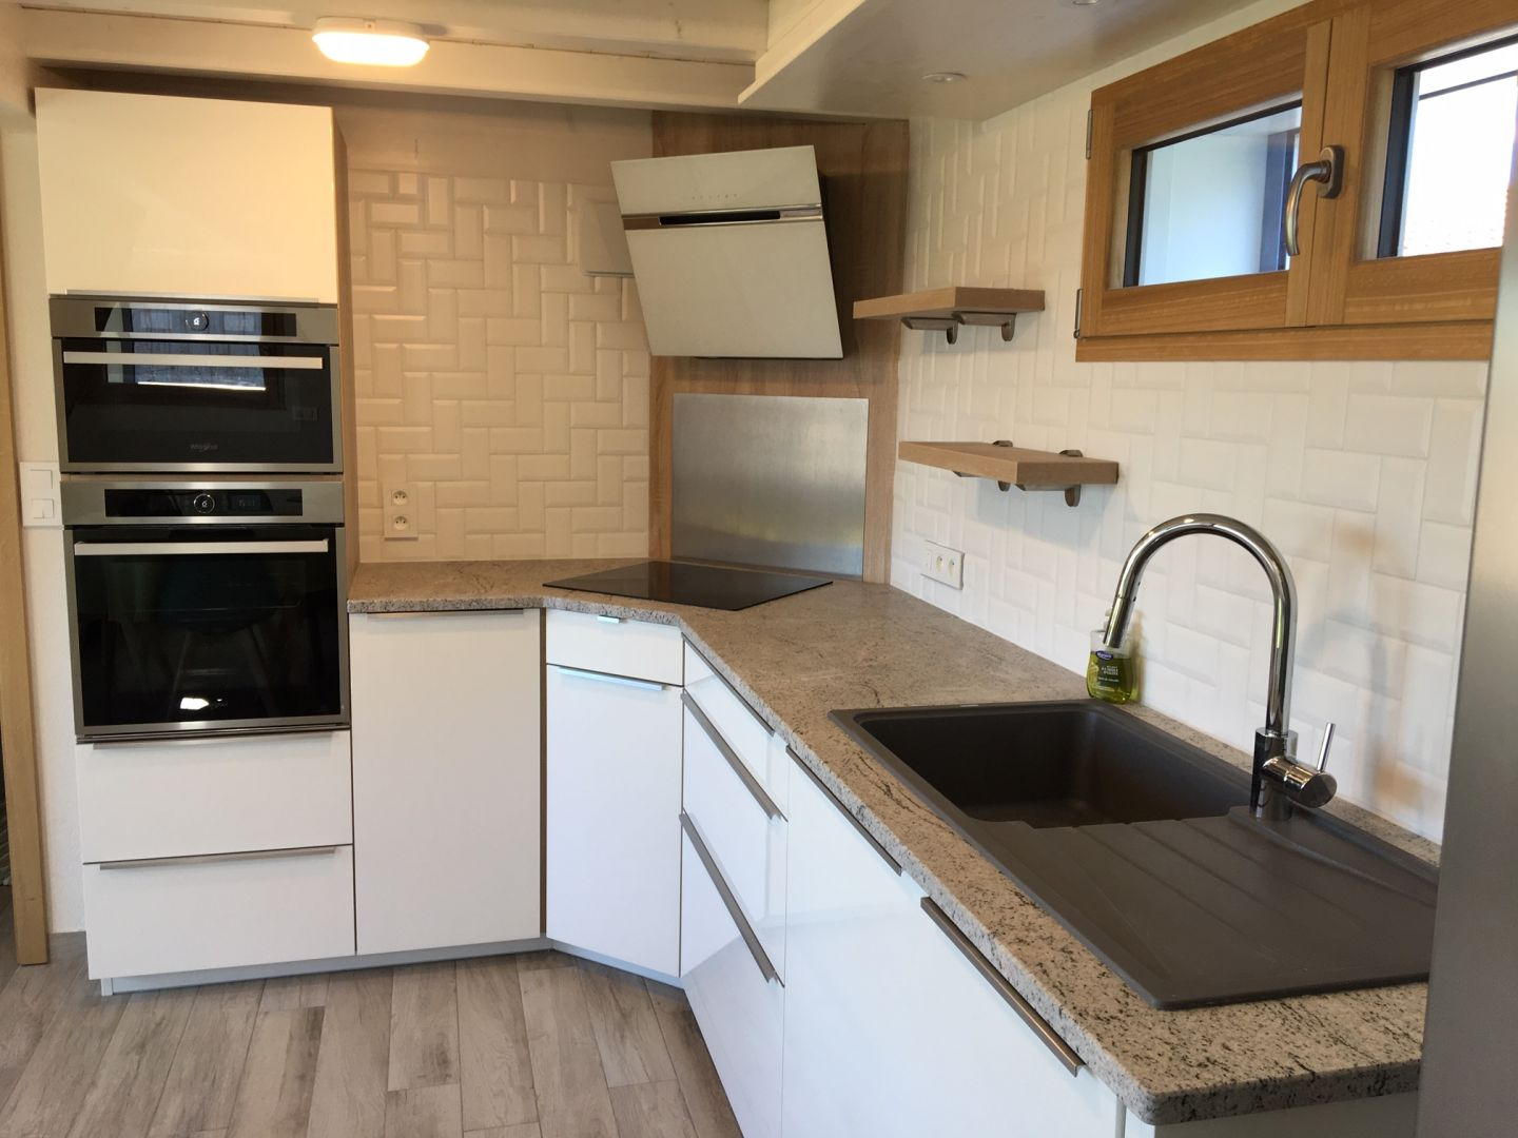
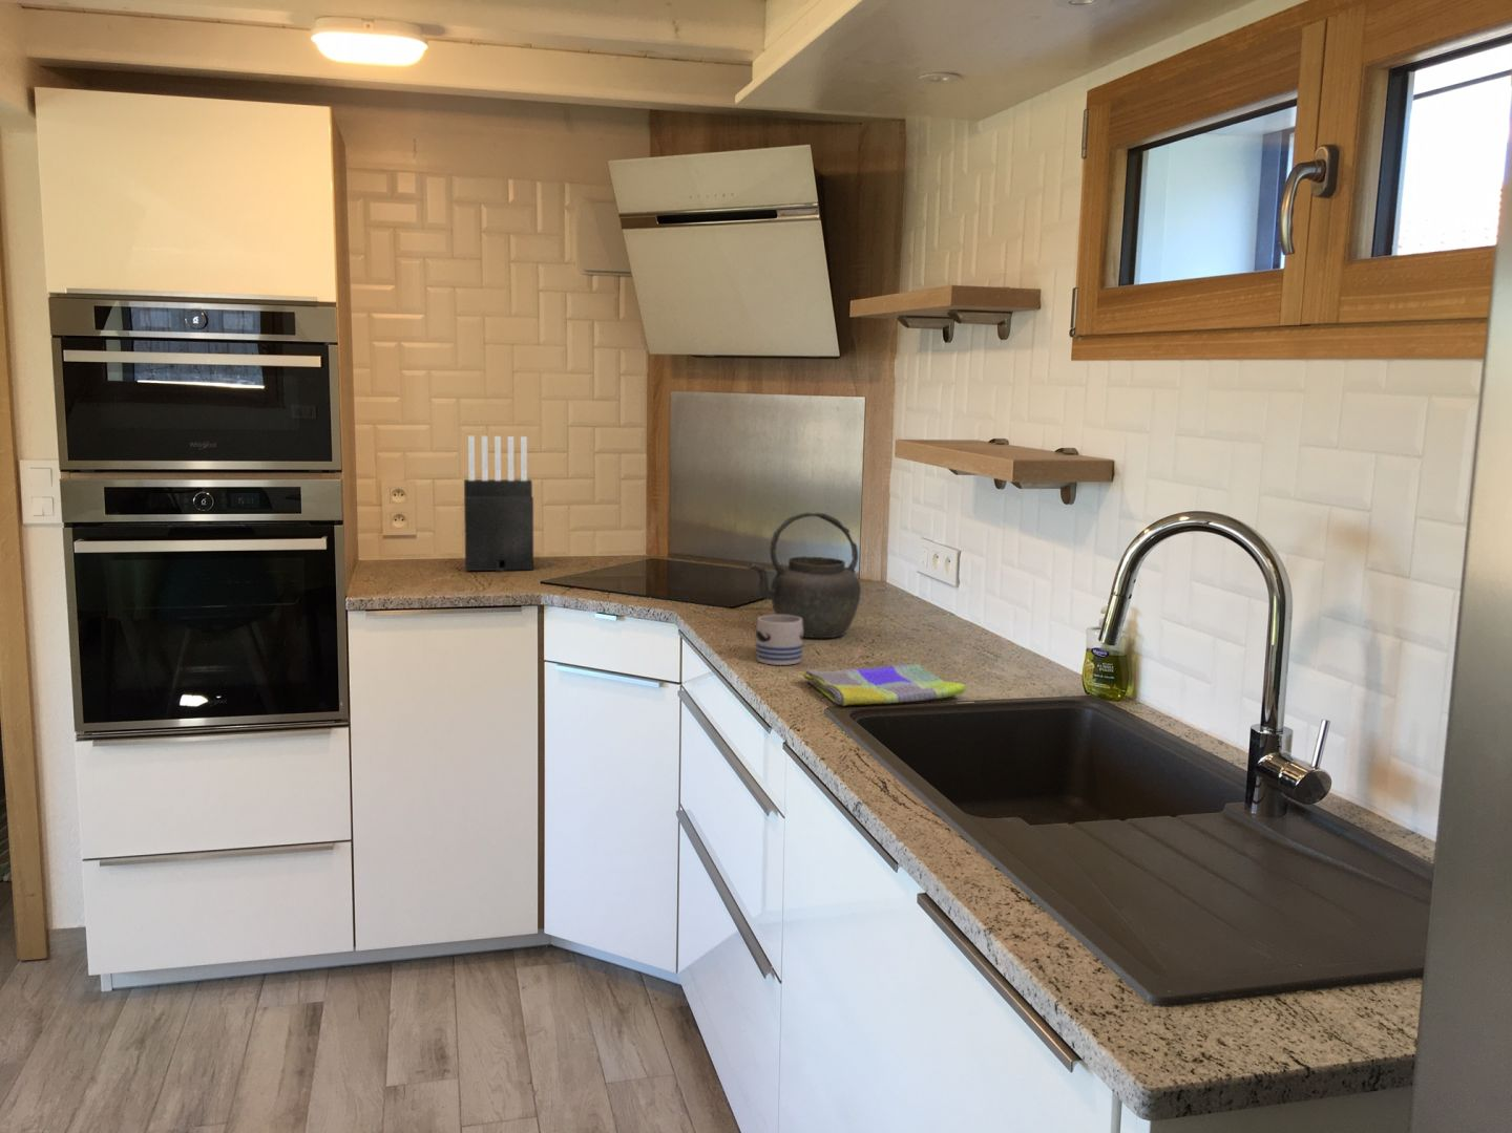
+ knife block [463,436,535,572]
+ kettle [745,511,862,639]
+ dish towel [799,663,967,707]
+ mug [755,614,805,666]
